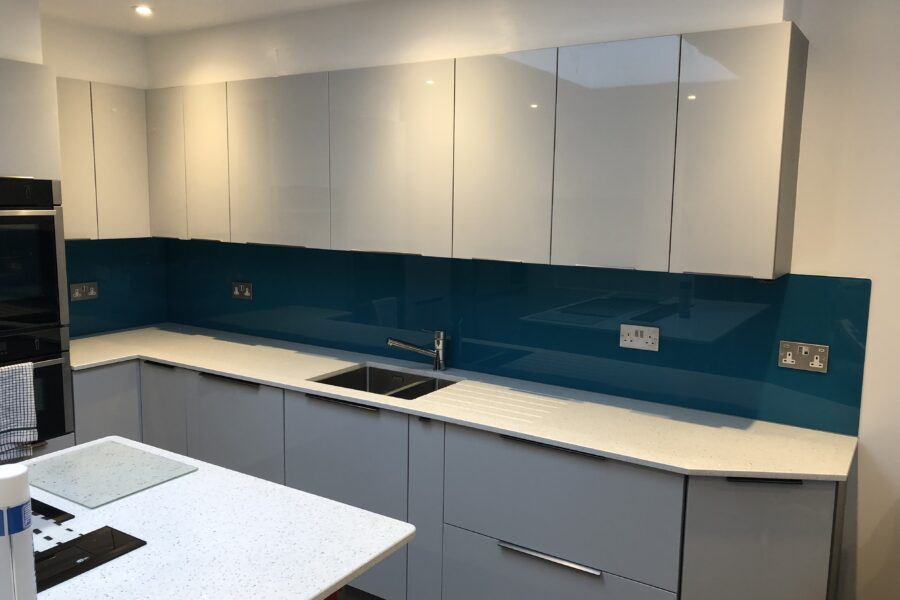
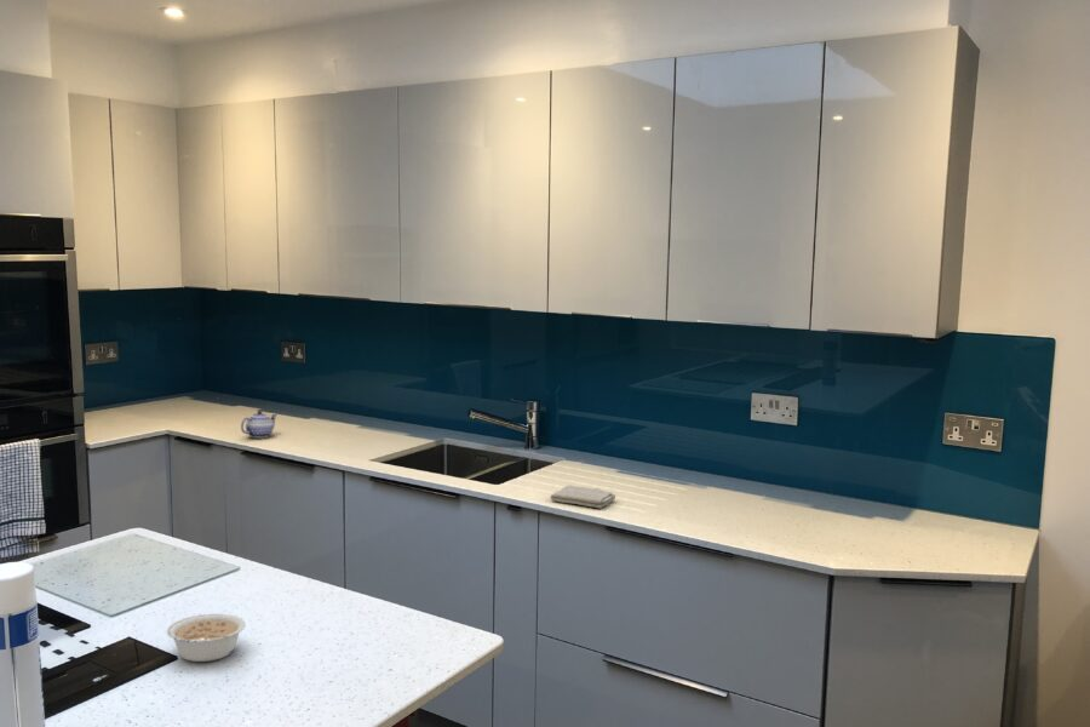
+ teapot [240,410,279,440]
+ legume [166,613,247,663]
+ washcloth [550,485,616,509]
